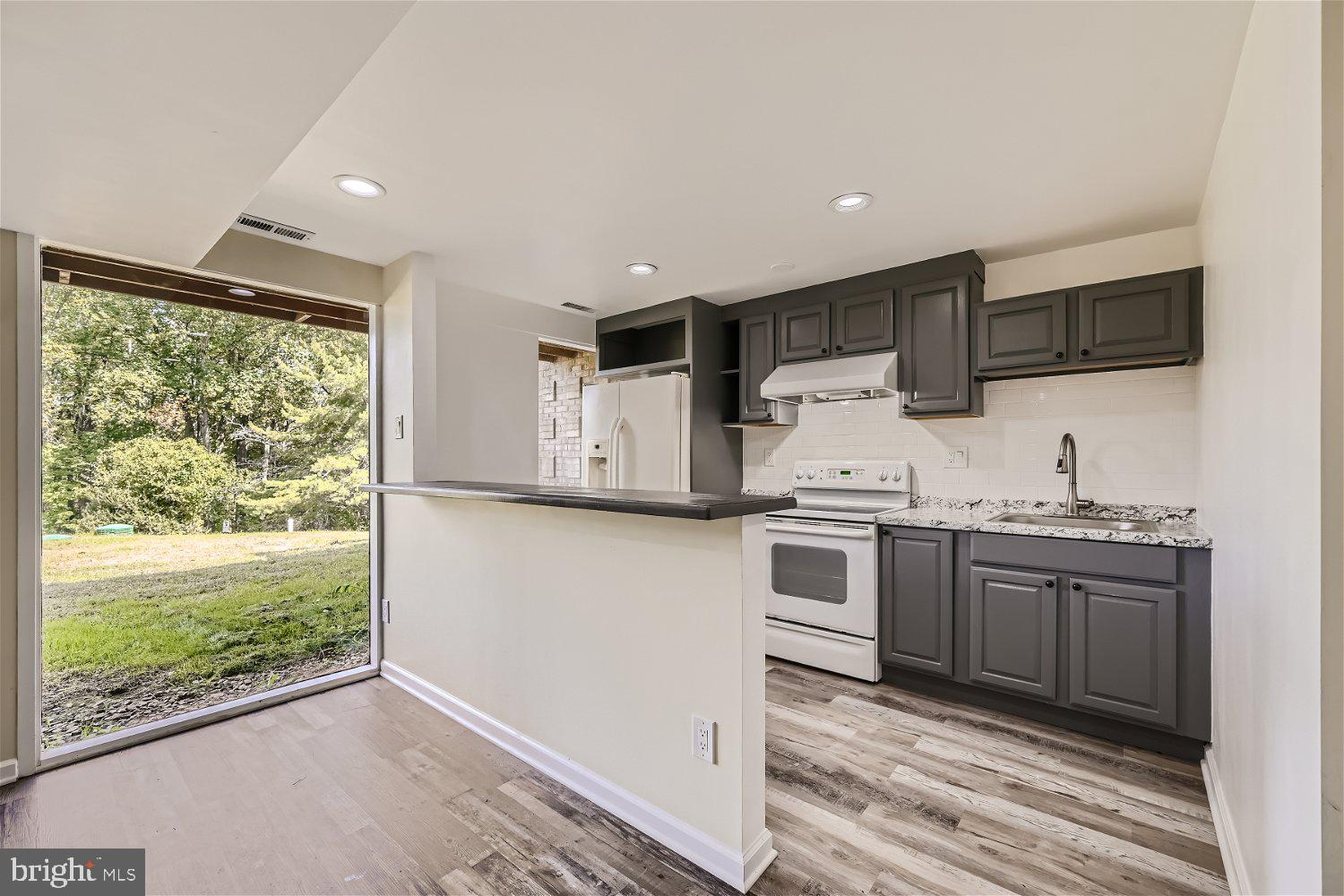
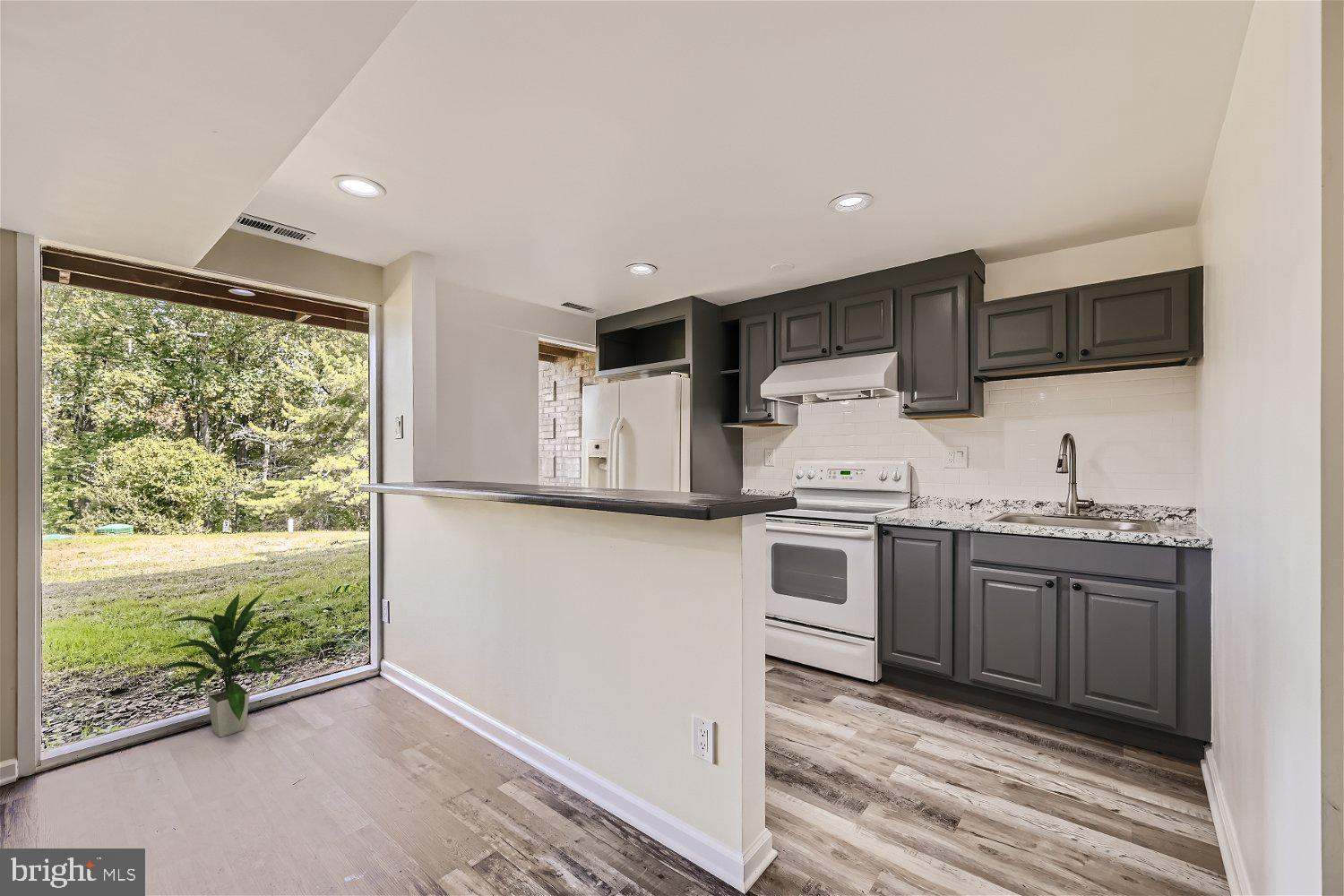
+ indoor plant [153,590,286,738]
